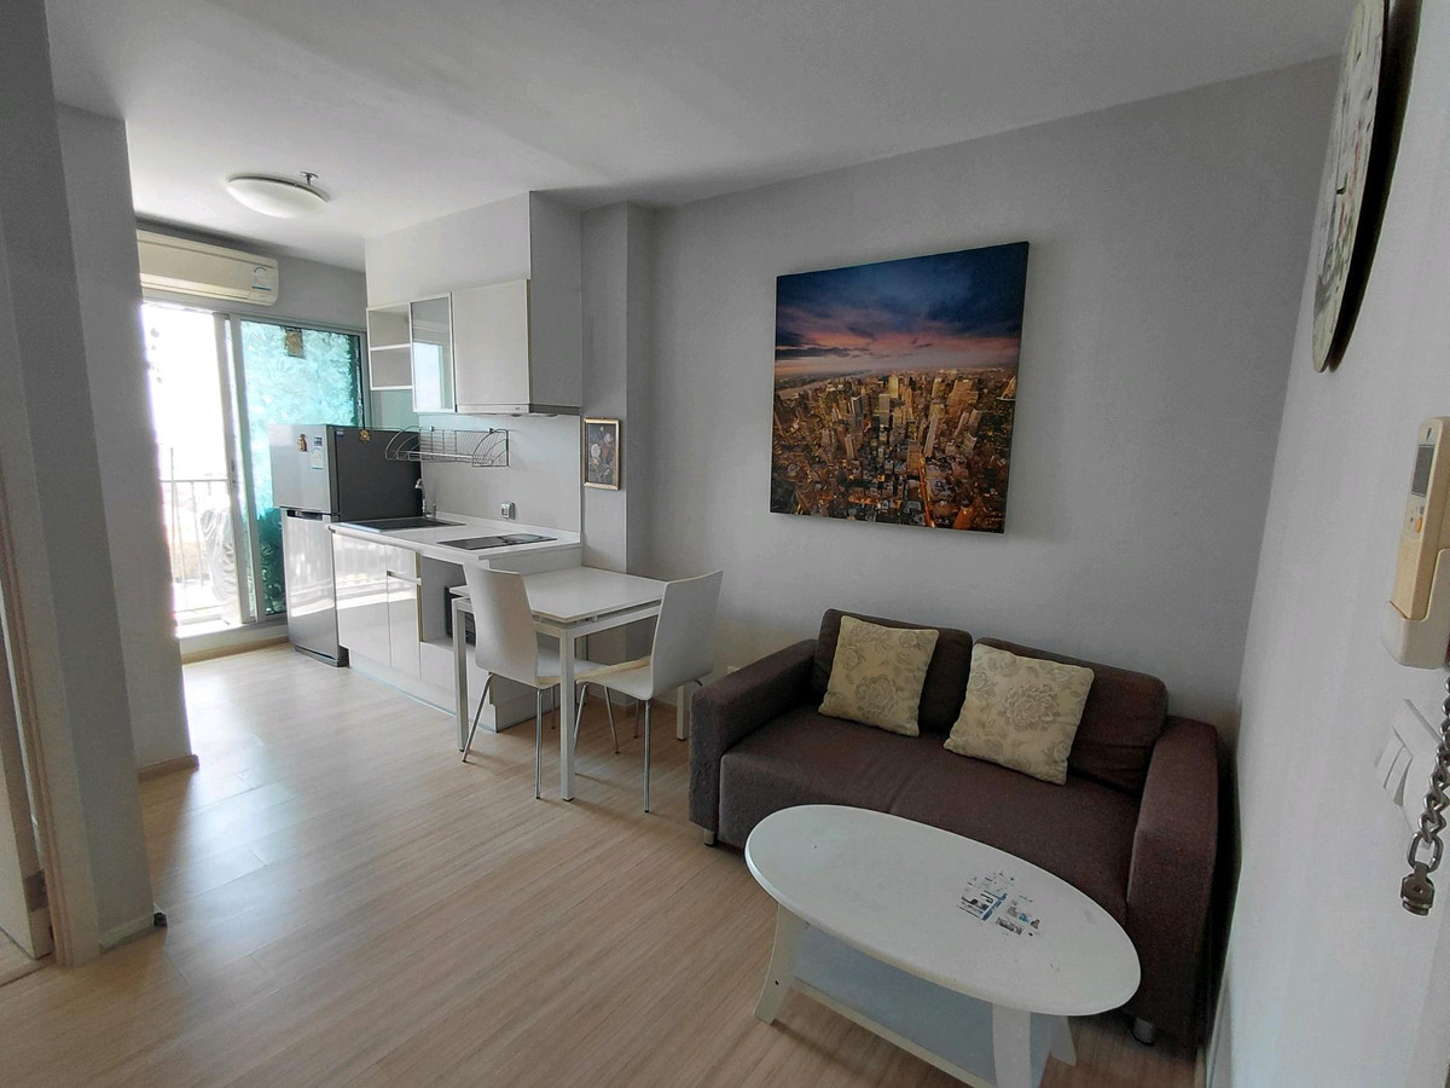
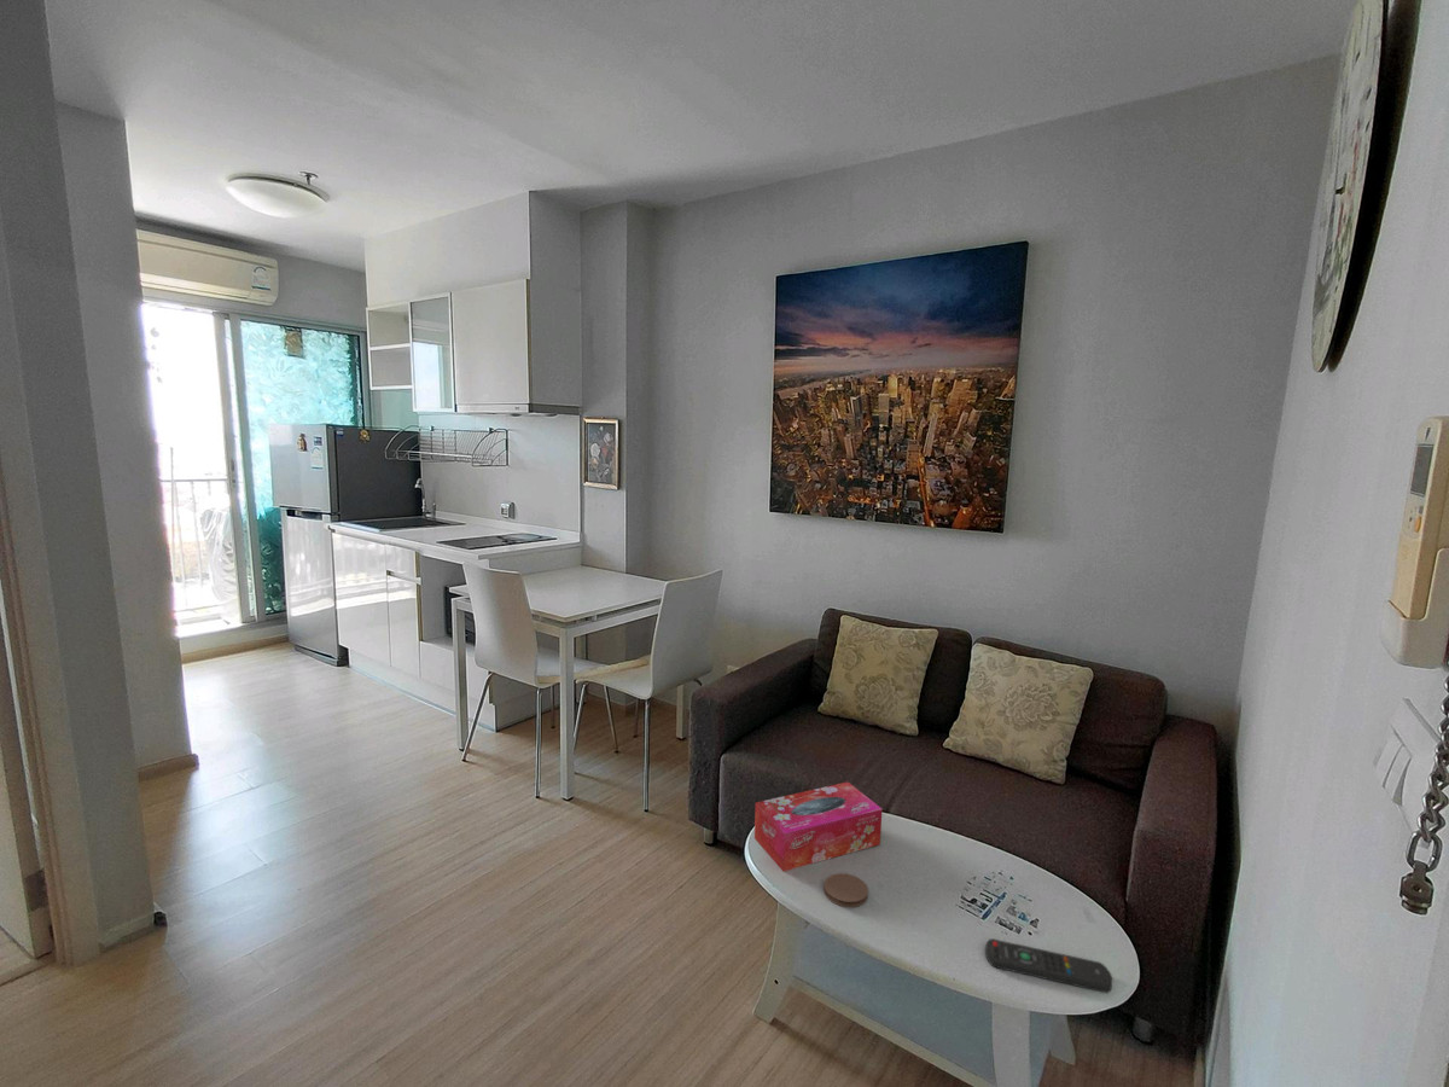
+ coaster [824,872,869,908]
+ tissue box [753,780,884,872]
+ remote control [984,937,1113,994]
